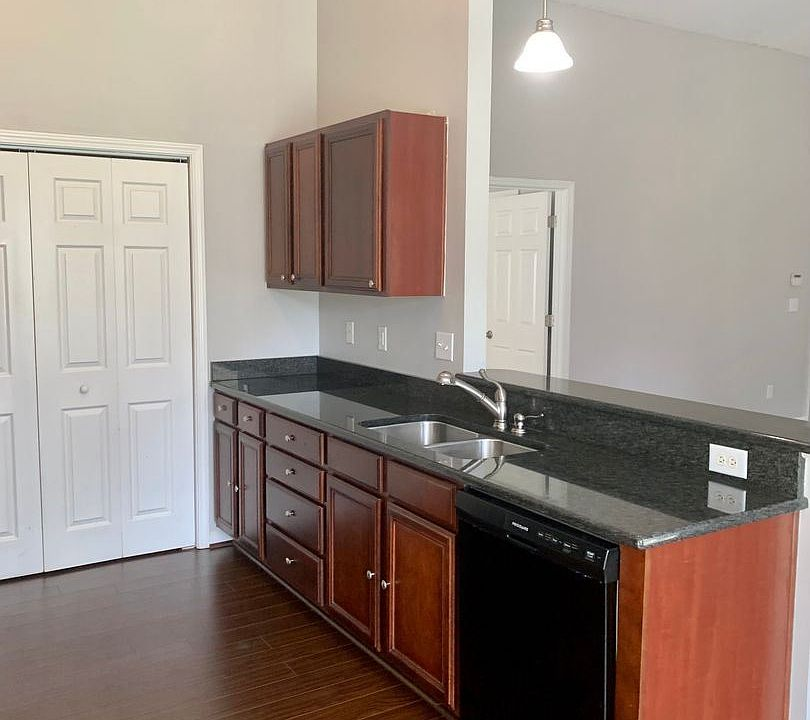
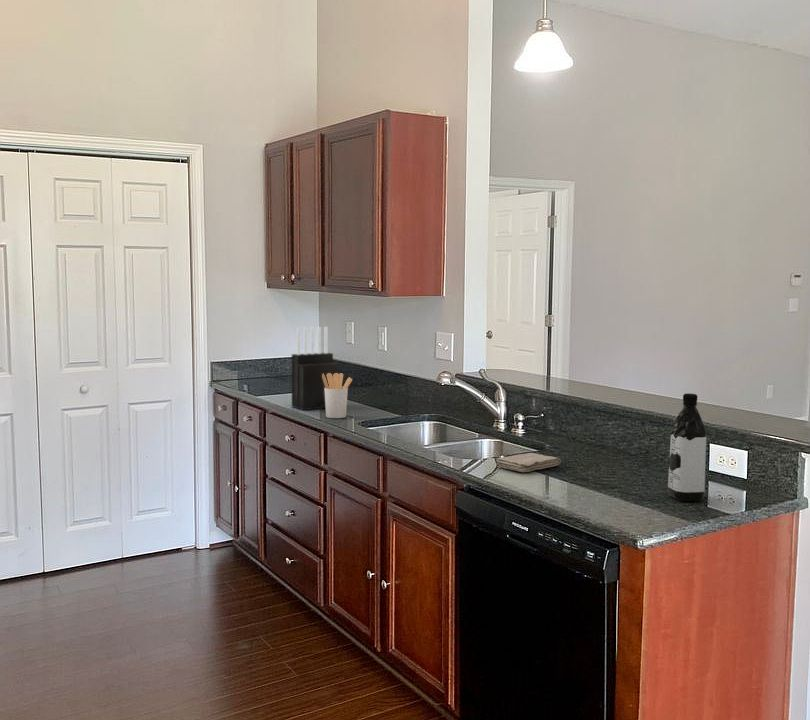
+ washcloth [495,452,562,473]
+ water bottle [667,392,708,502]
+ utensil holder [322,372,353,419]
+ knife block [291,326,340,411]
